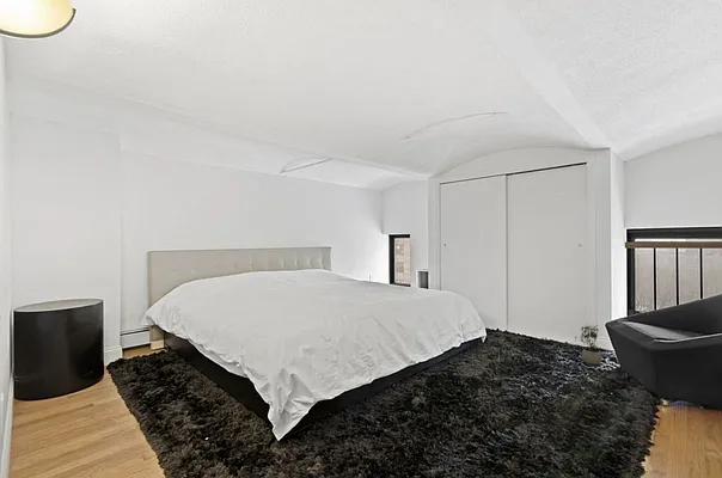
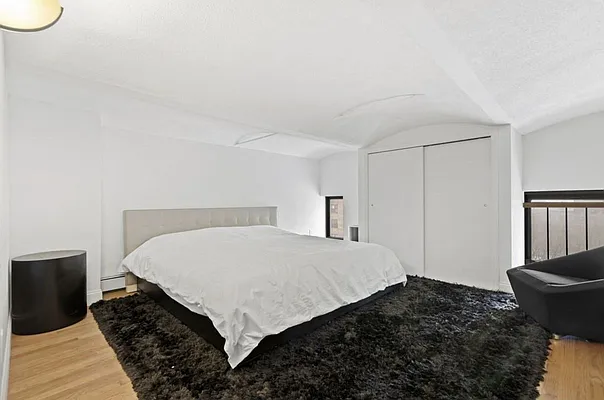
- potted plant [574,323,604,367]
